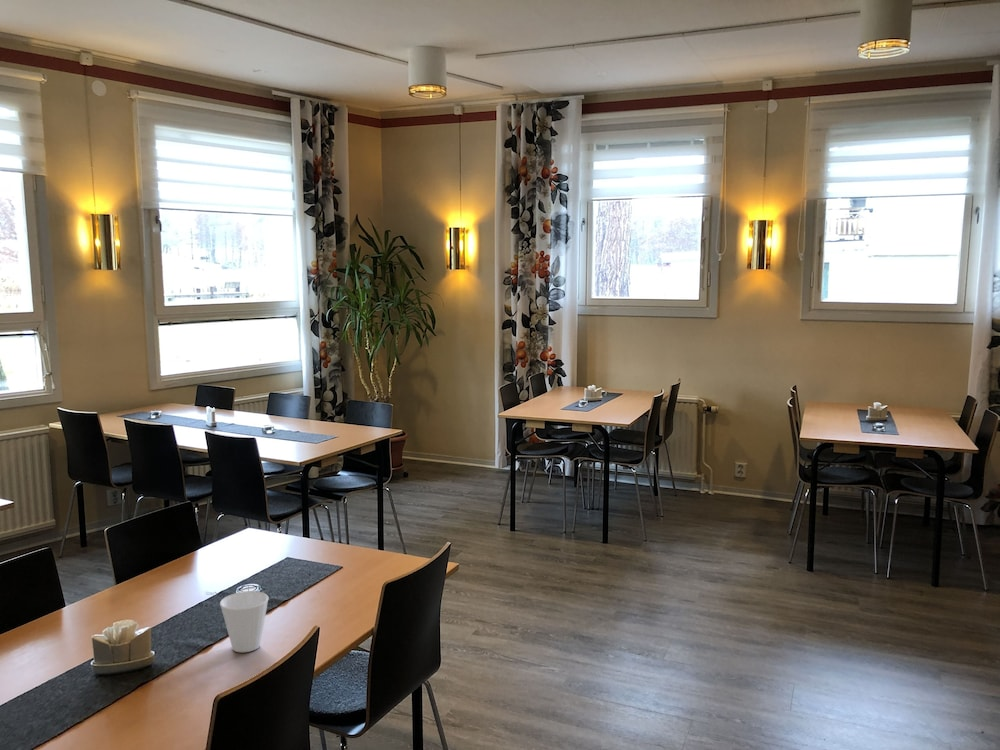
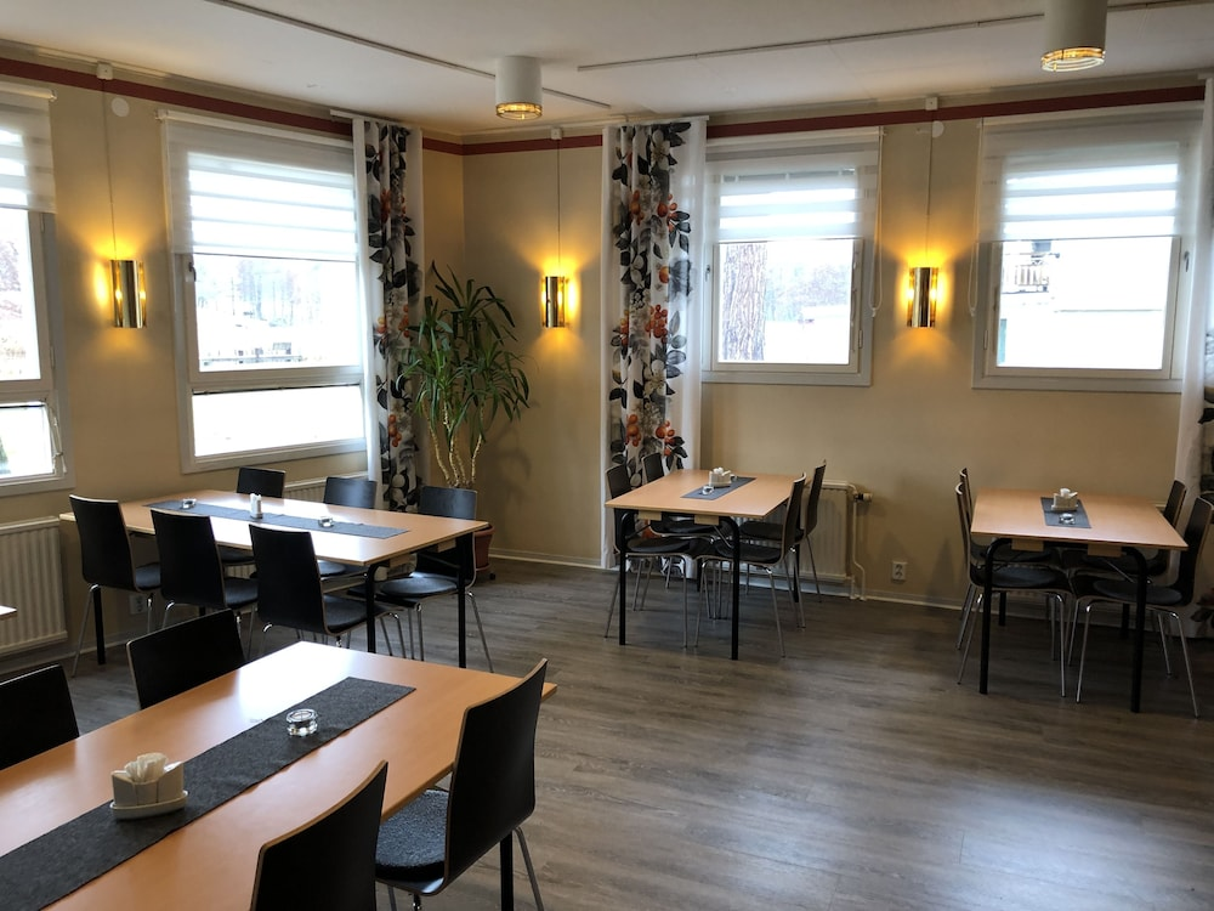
- cup [219,590,270,653]
